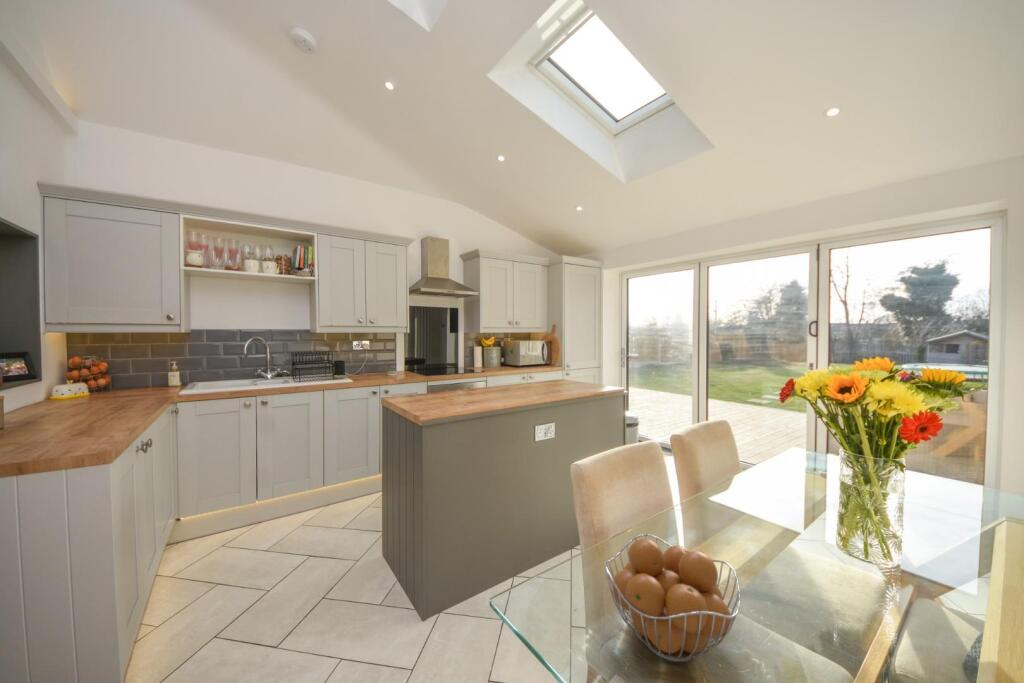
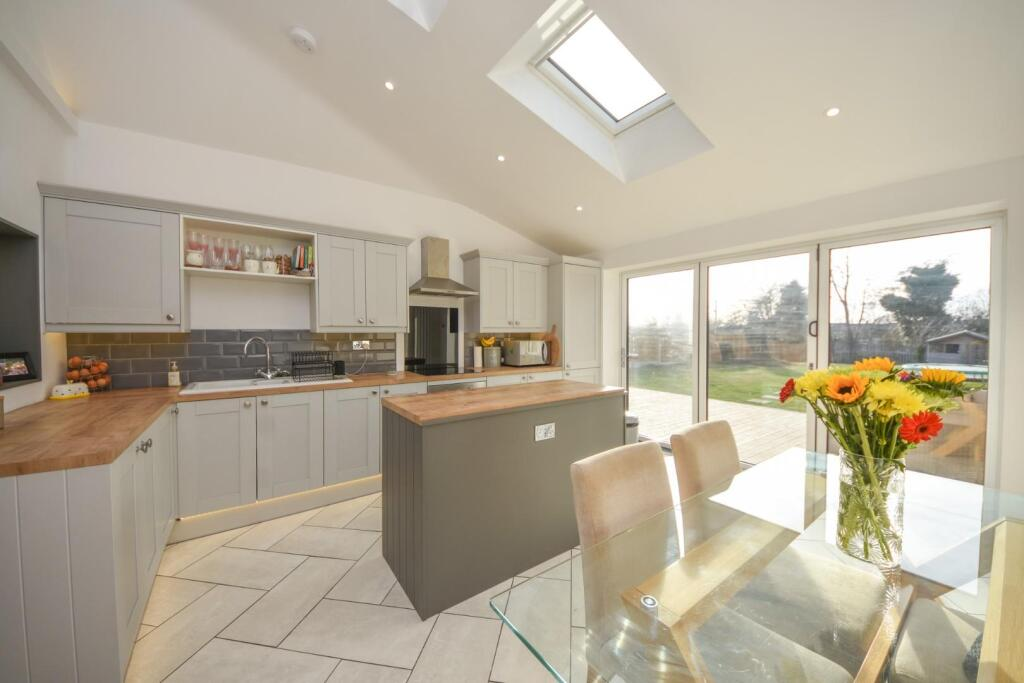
- fruit basket [603,533,742,663]
